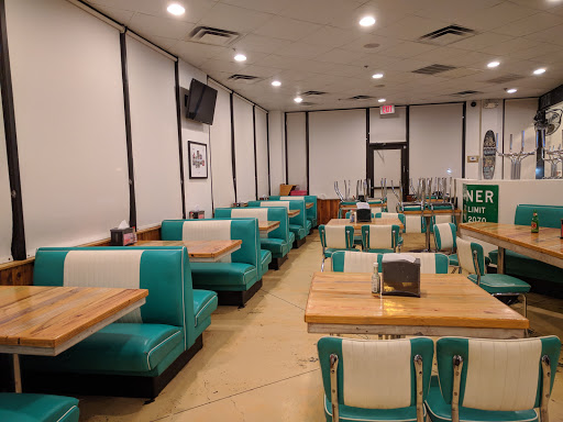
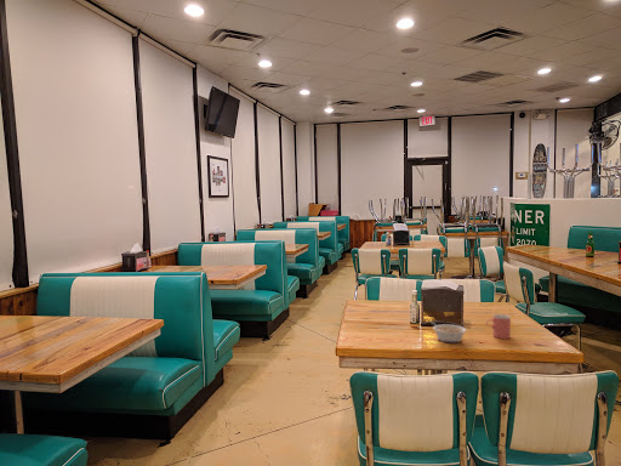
+ legume [429,320,467,343]
+ cup [485,313,512,340]
